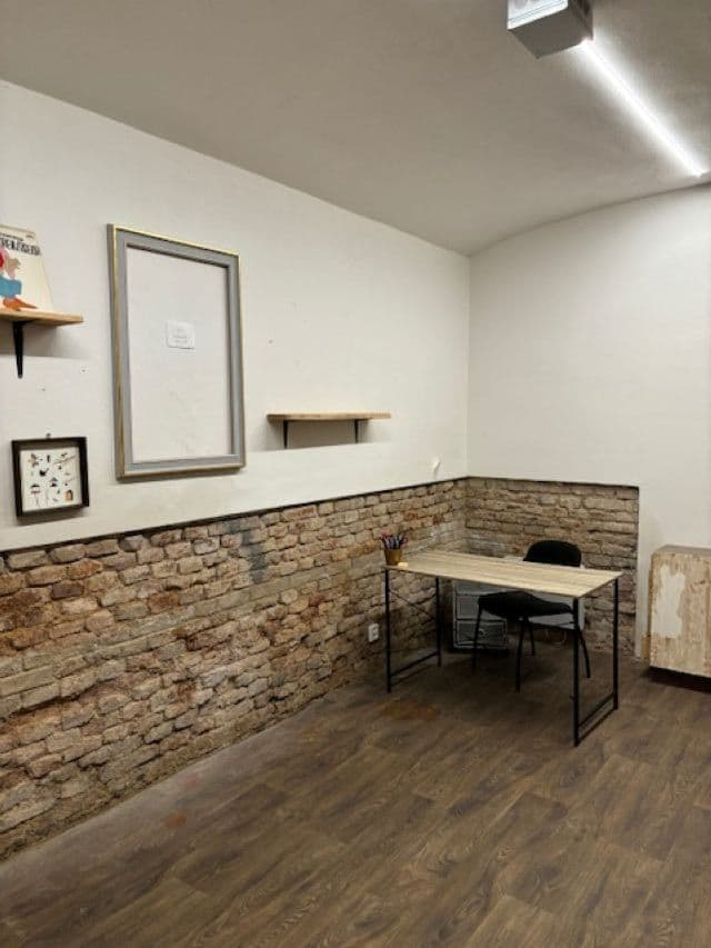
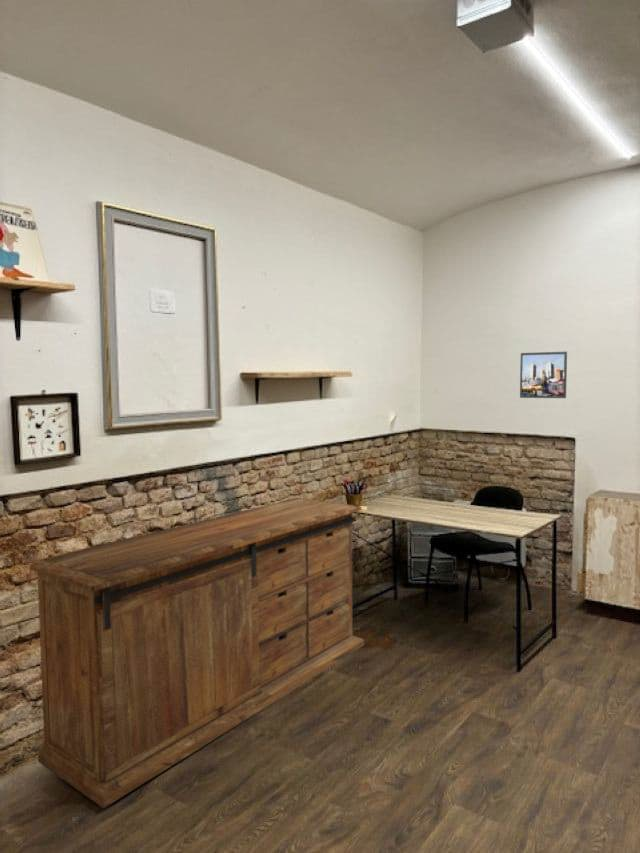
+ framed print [519,351,568,399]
+ sideboard [29,497,365,809]
